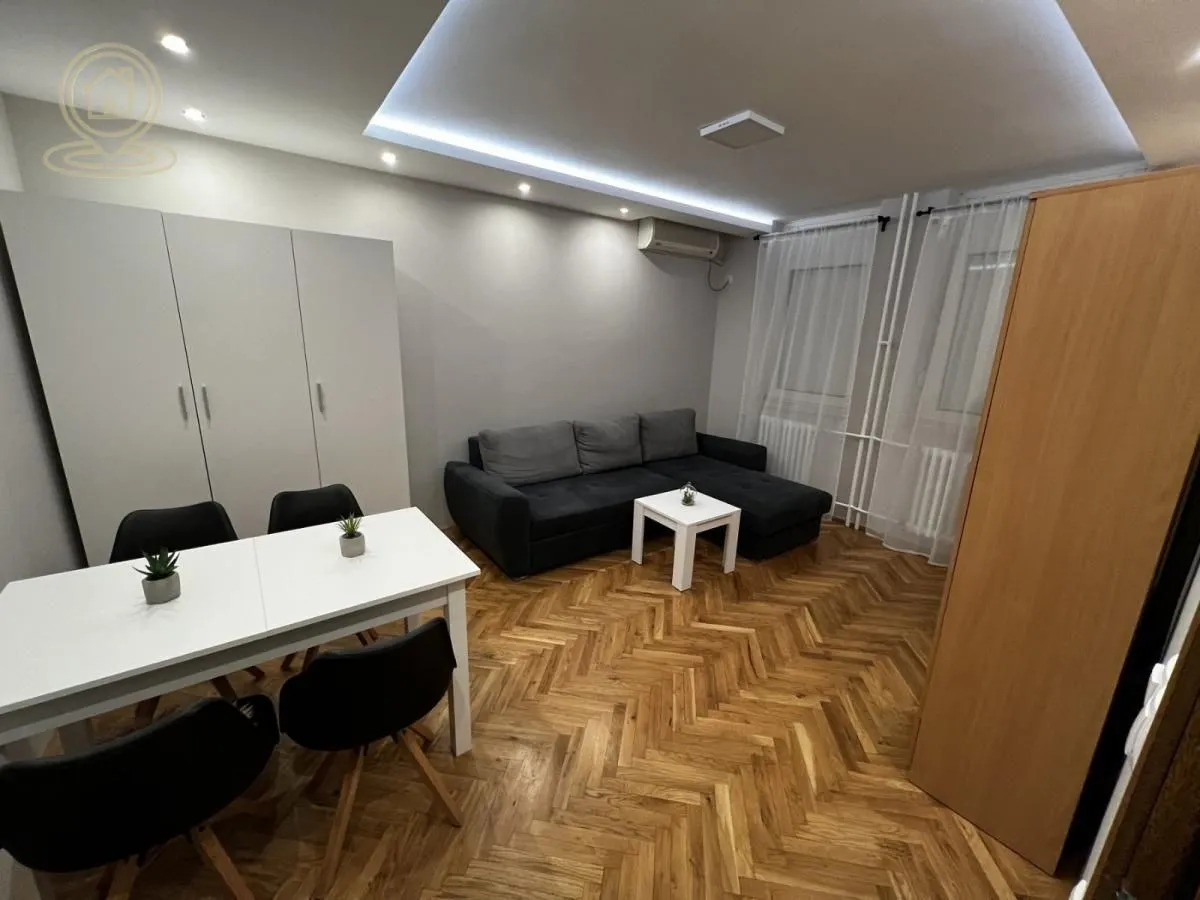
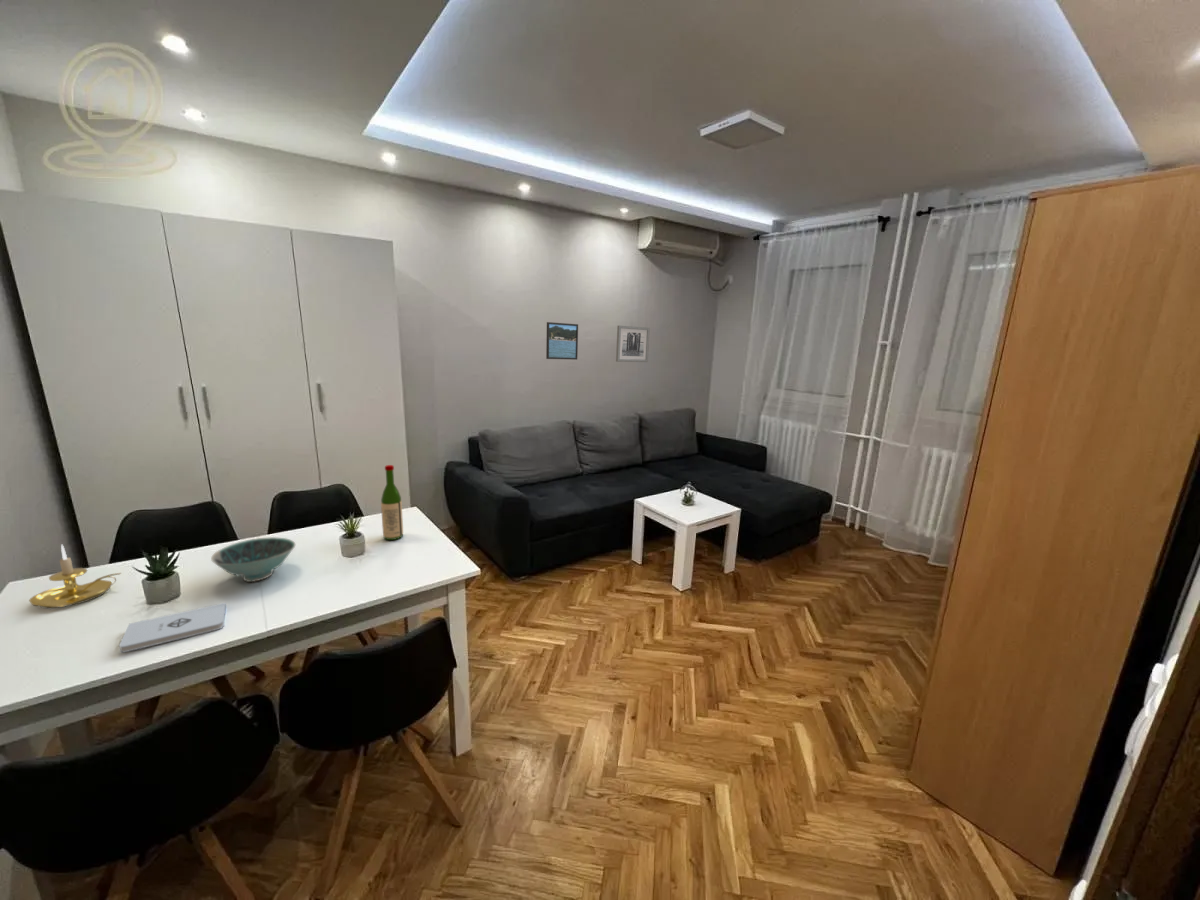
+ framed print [545,321,579,361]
+ bowl [210,536,296,583]
+ candle holder [28,544,122,609]
+ notepad [118,602,227,653]
+ wine bottle [380,464,404,541]
+ wall art [615,325,651,363]
